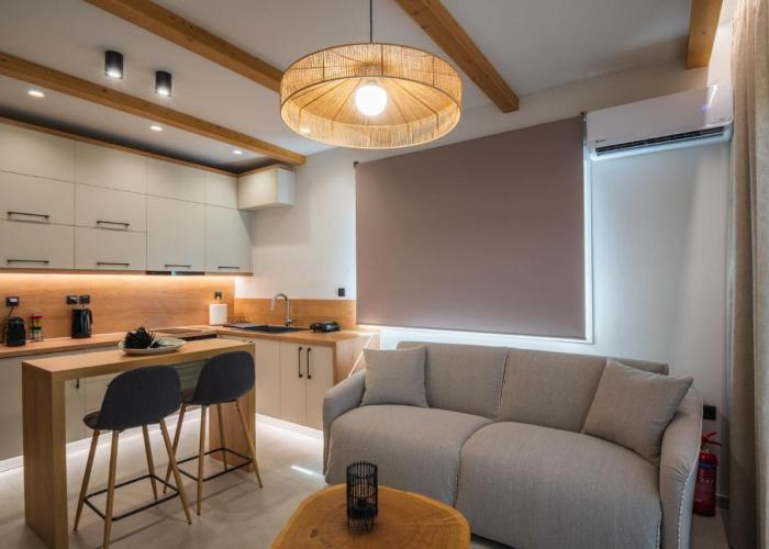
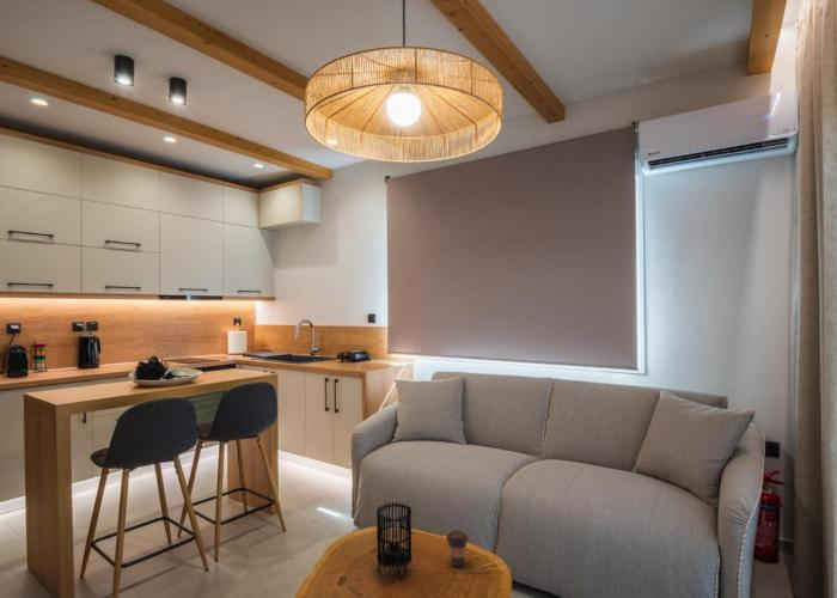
+ coffee cup [445,529,470,568]
